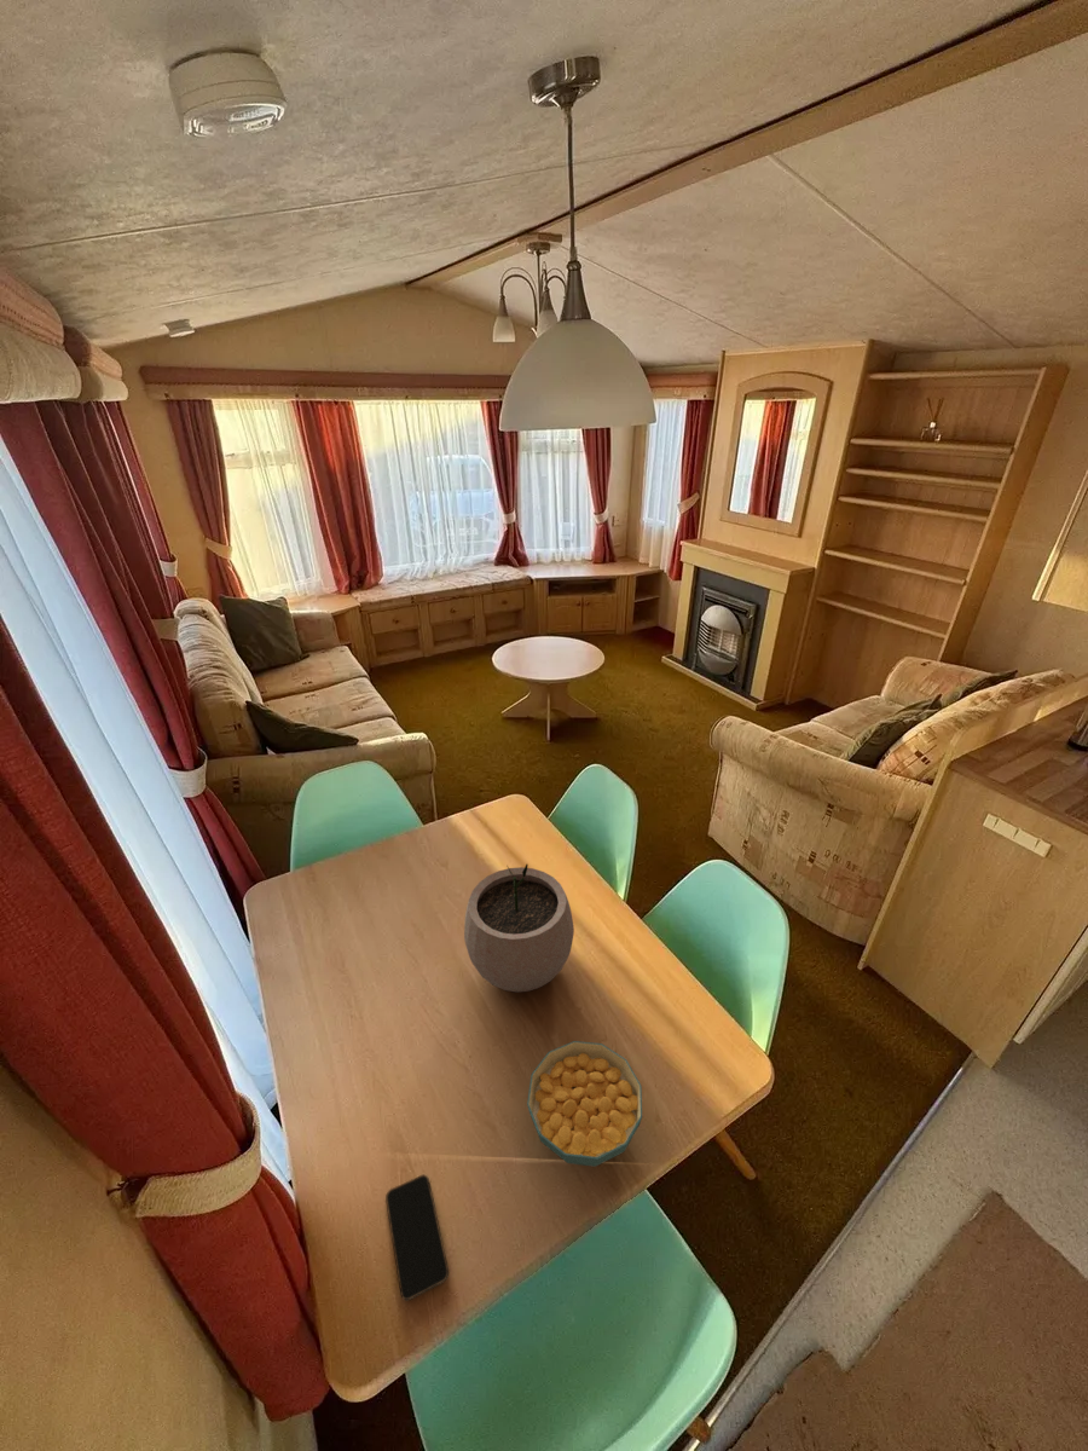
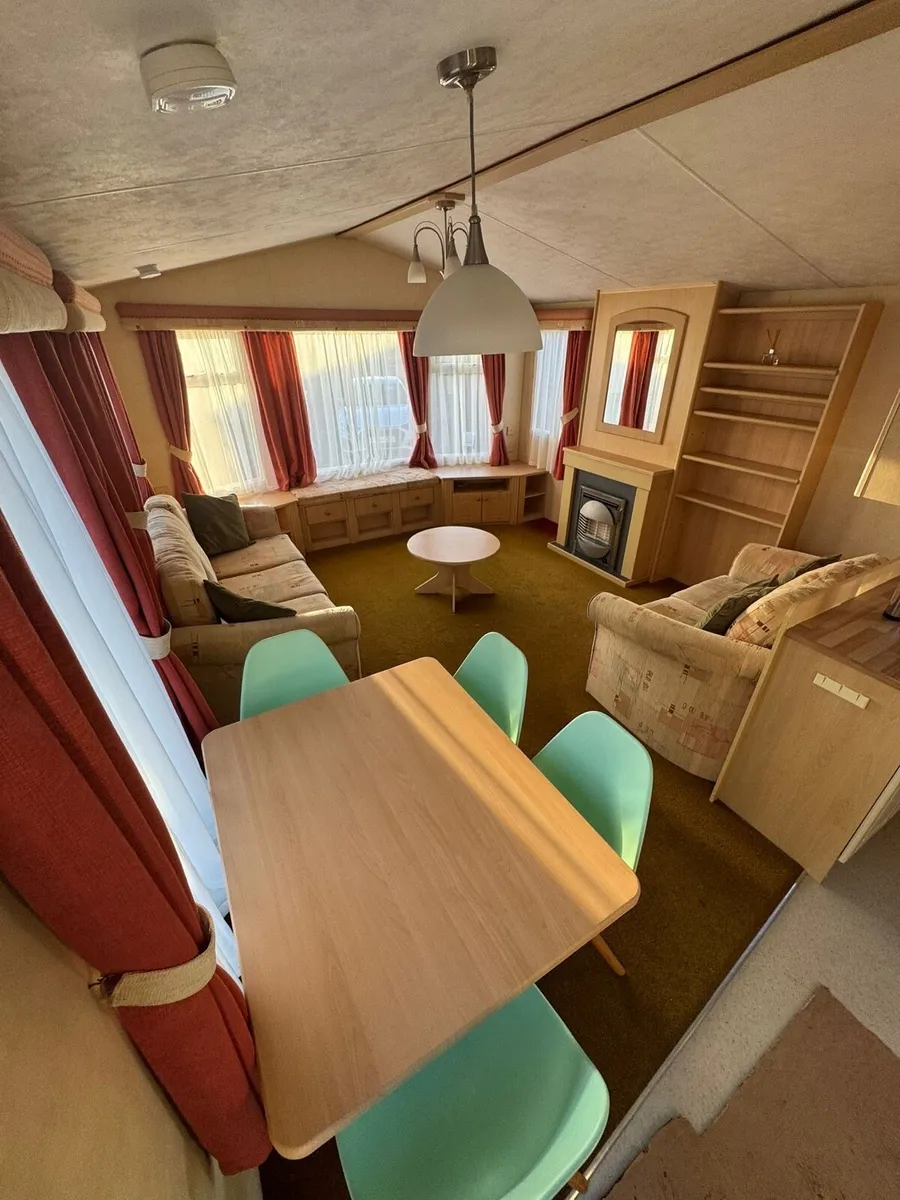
- plant pot [463,863,575,993]
- smartphone [384,1174,450,1301]
- cereal bowl [526,1040,643,1168]
